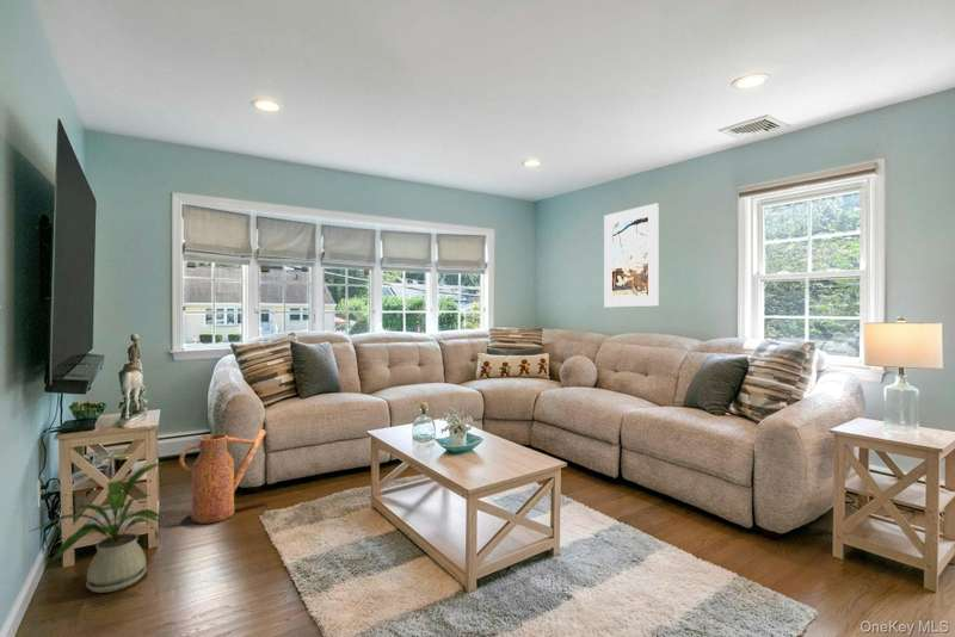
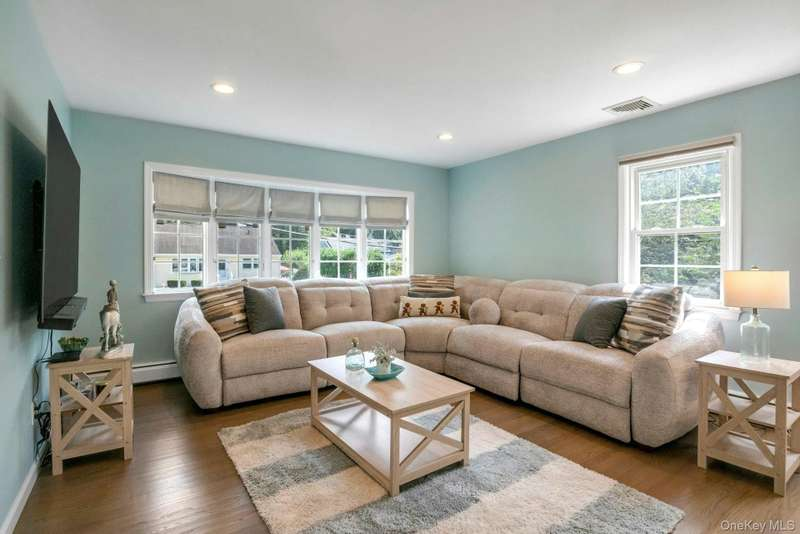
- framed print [603,202,660,308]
- house plant [29,460,166,594]
- watering can [178,428,267,525]
